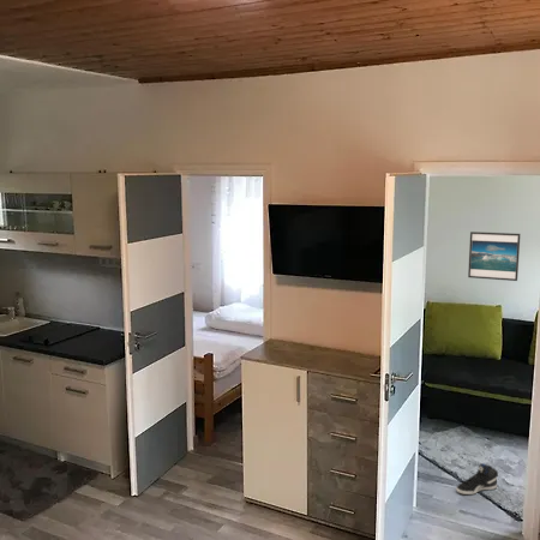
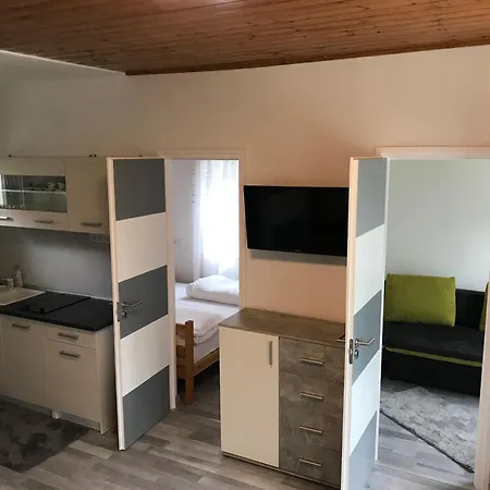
- sneaker [455,462,499,496]
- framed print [467,230,521,282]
